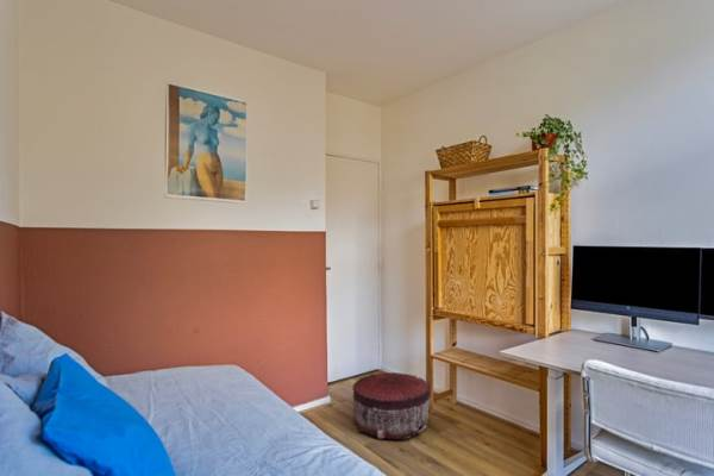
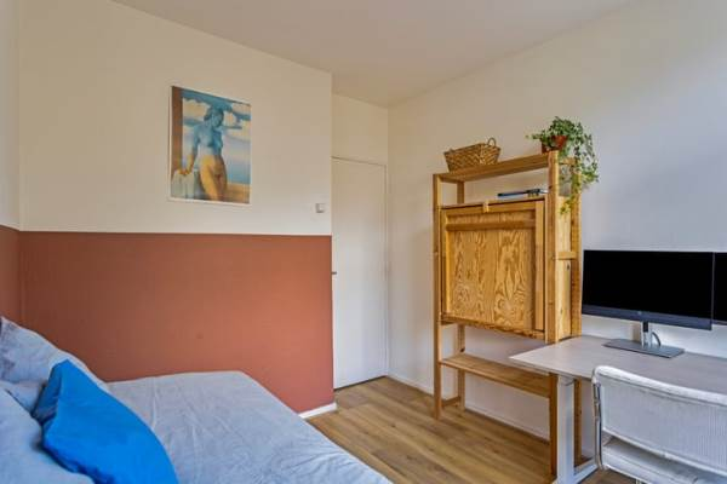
- pouf [351,371,432,443]
